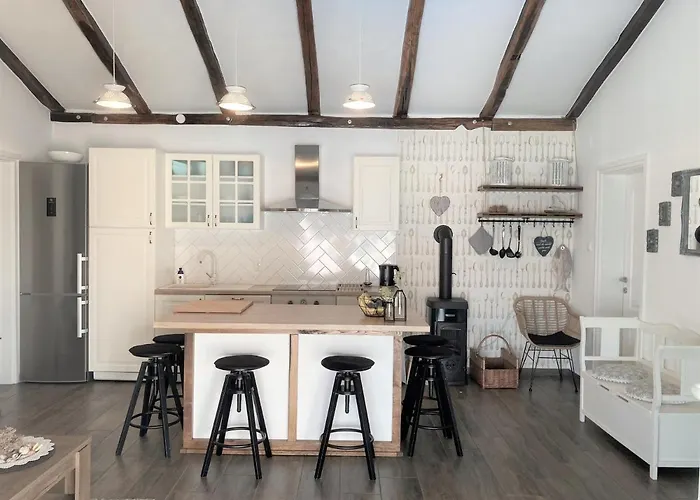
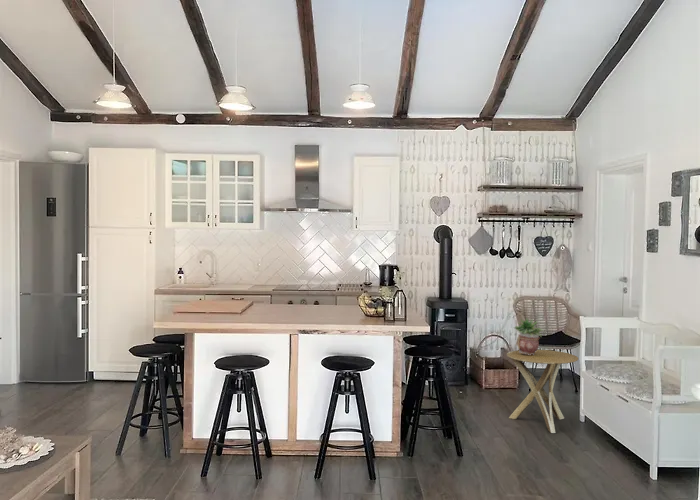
+ side table [505,349,579,434]
+ potted plant [513,316,545,355]
